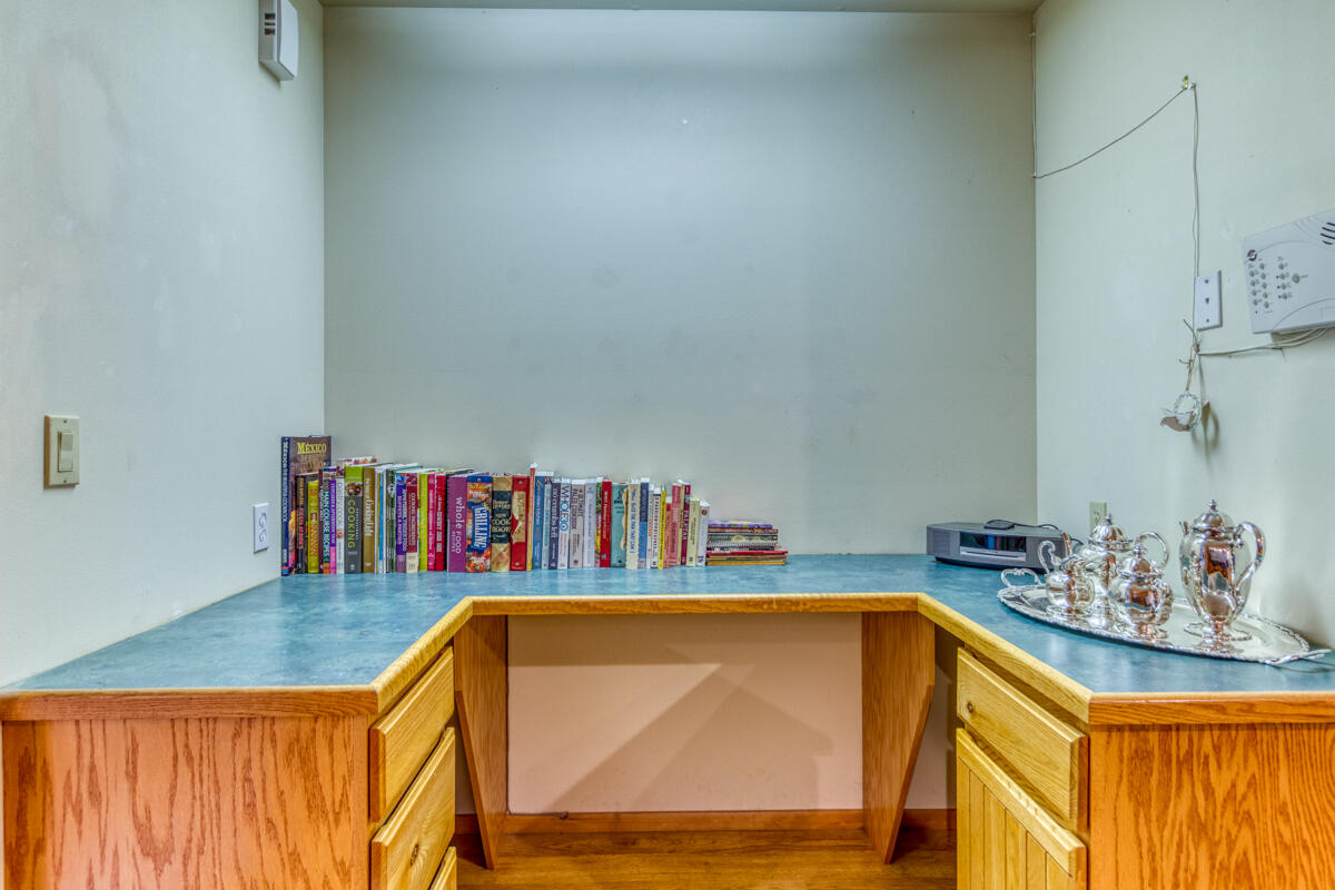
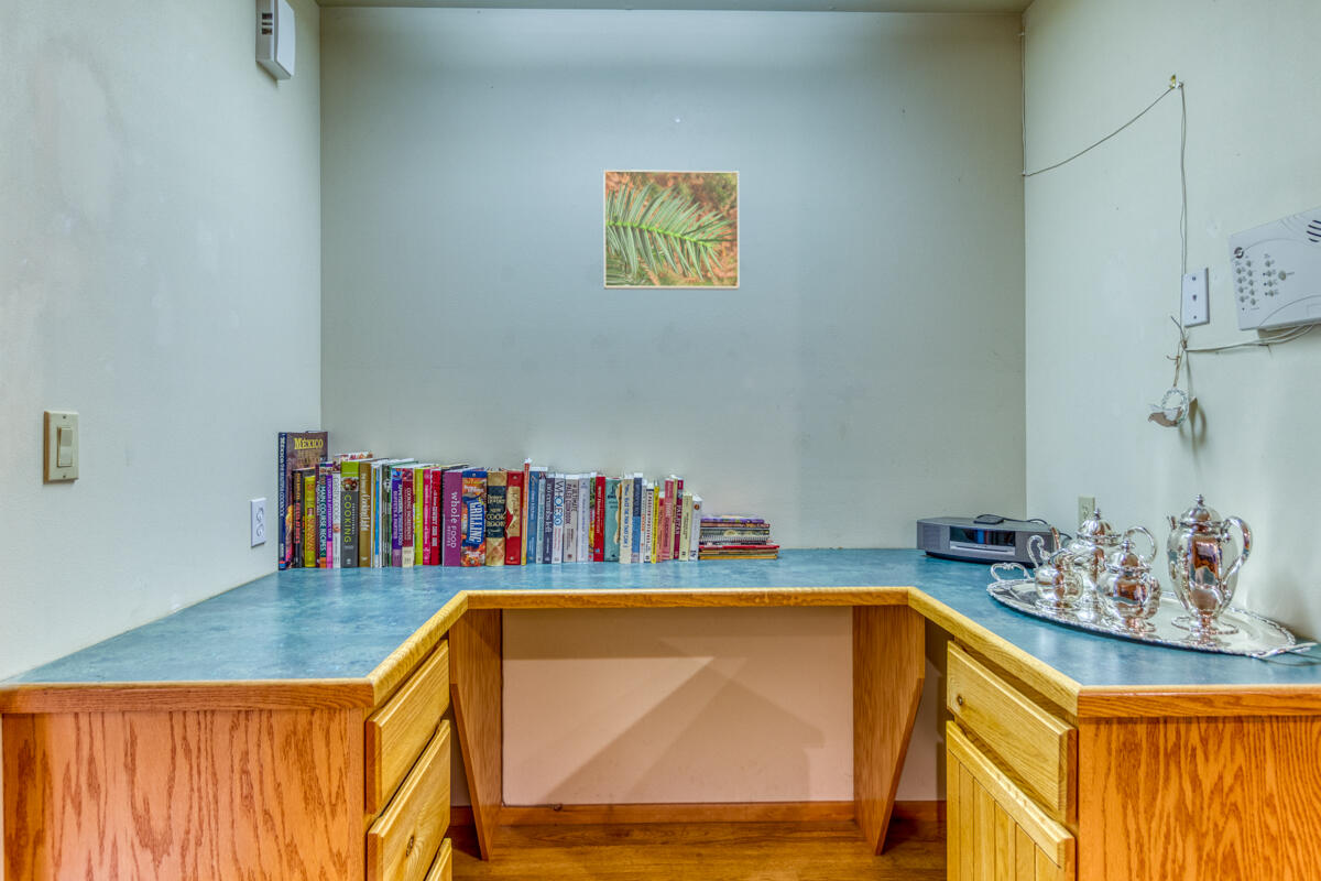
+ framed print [602,168,740,291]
